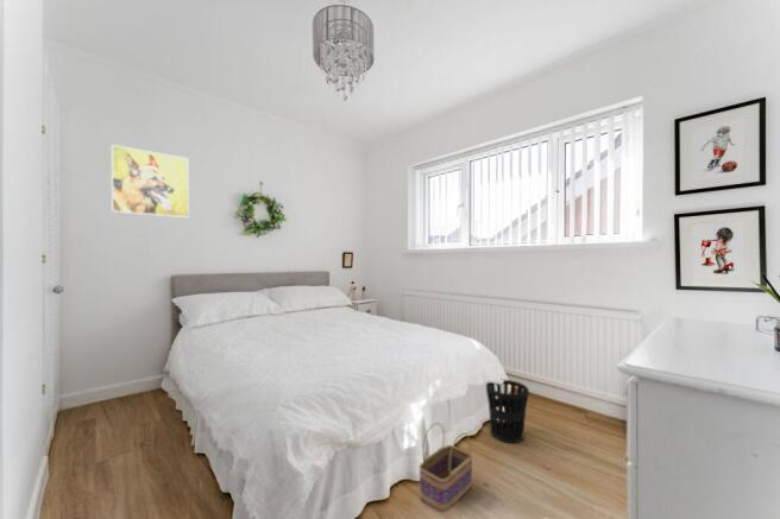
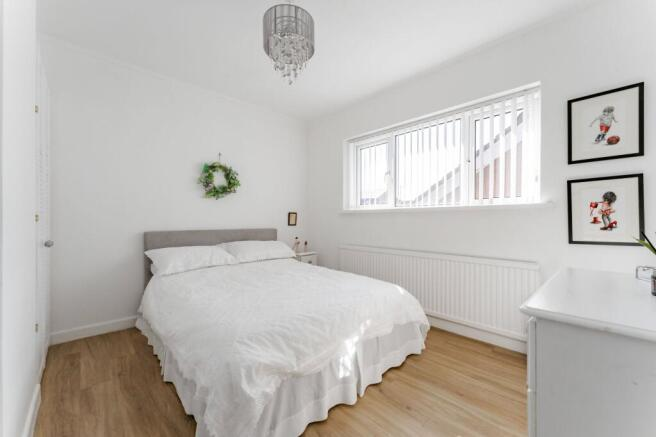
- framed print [111,144,190,219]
- wastebasket [485,379,530,444]
- basket [417,422,474,513]
